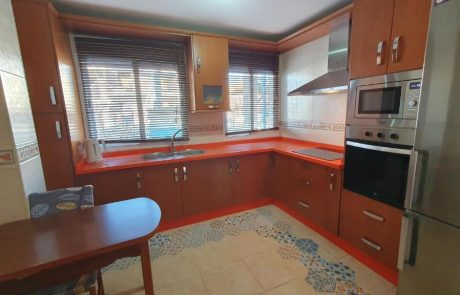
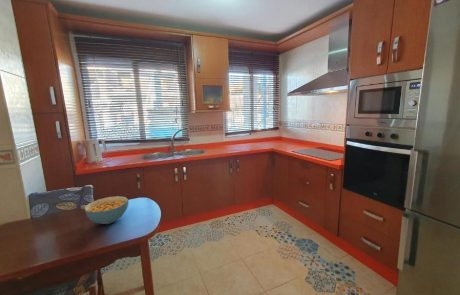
+ cereal bowl [83,195,129,225]
